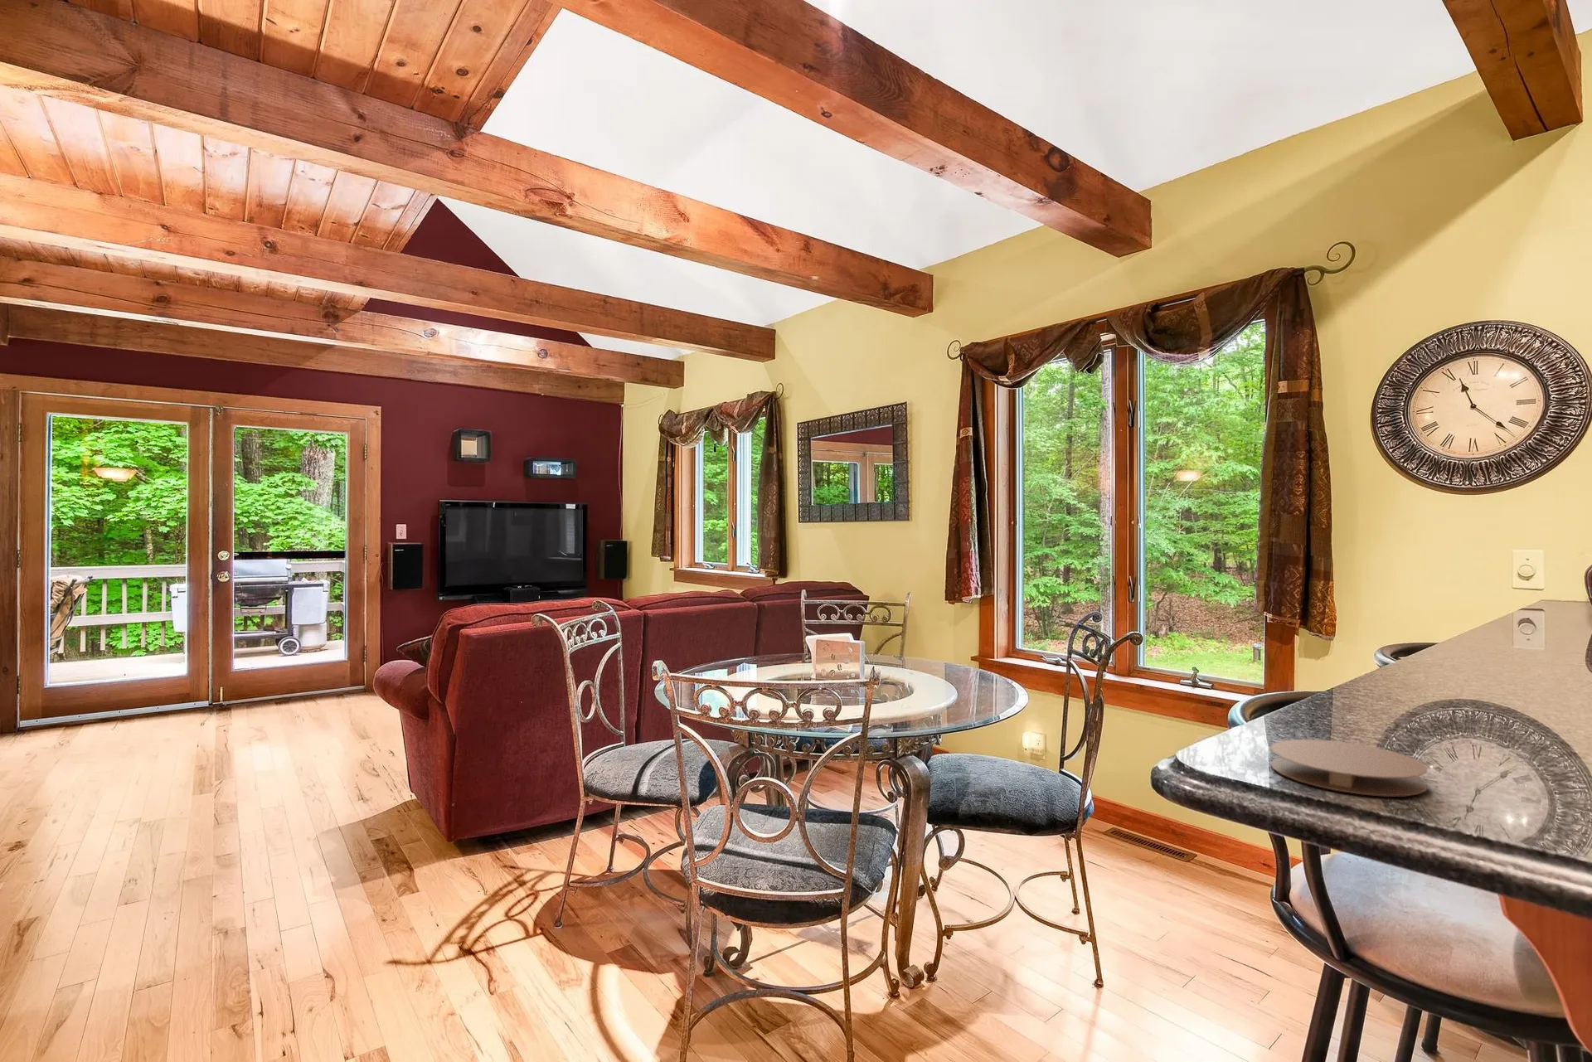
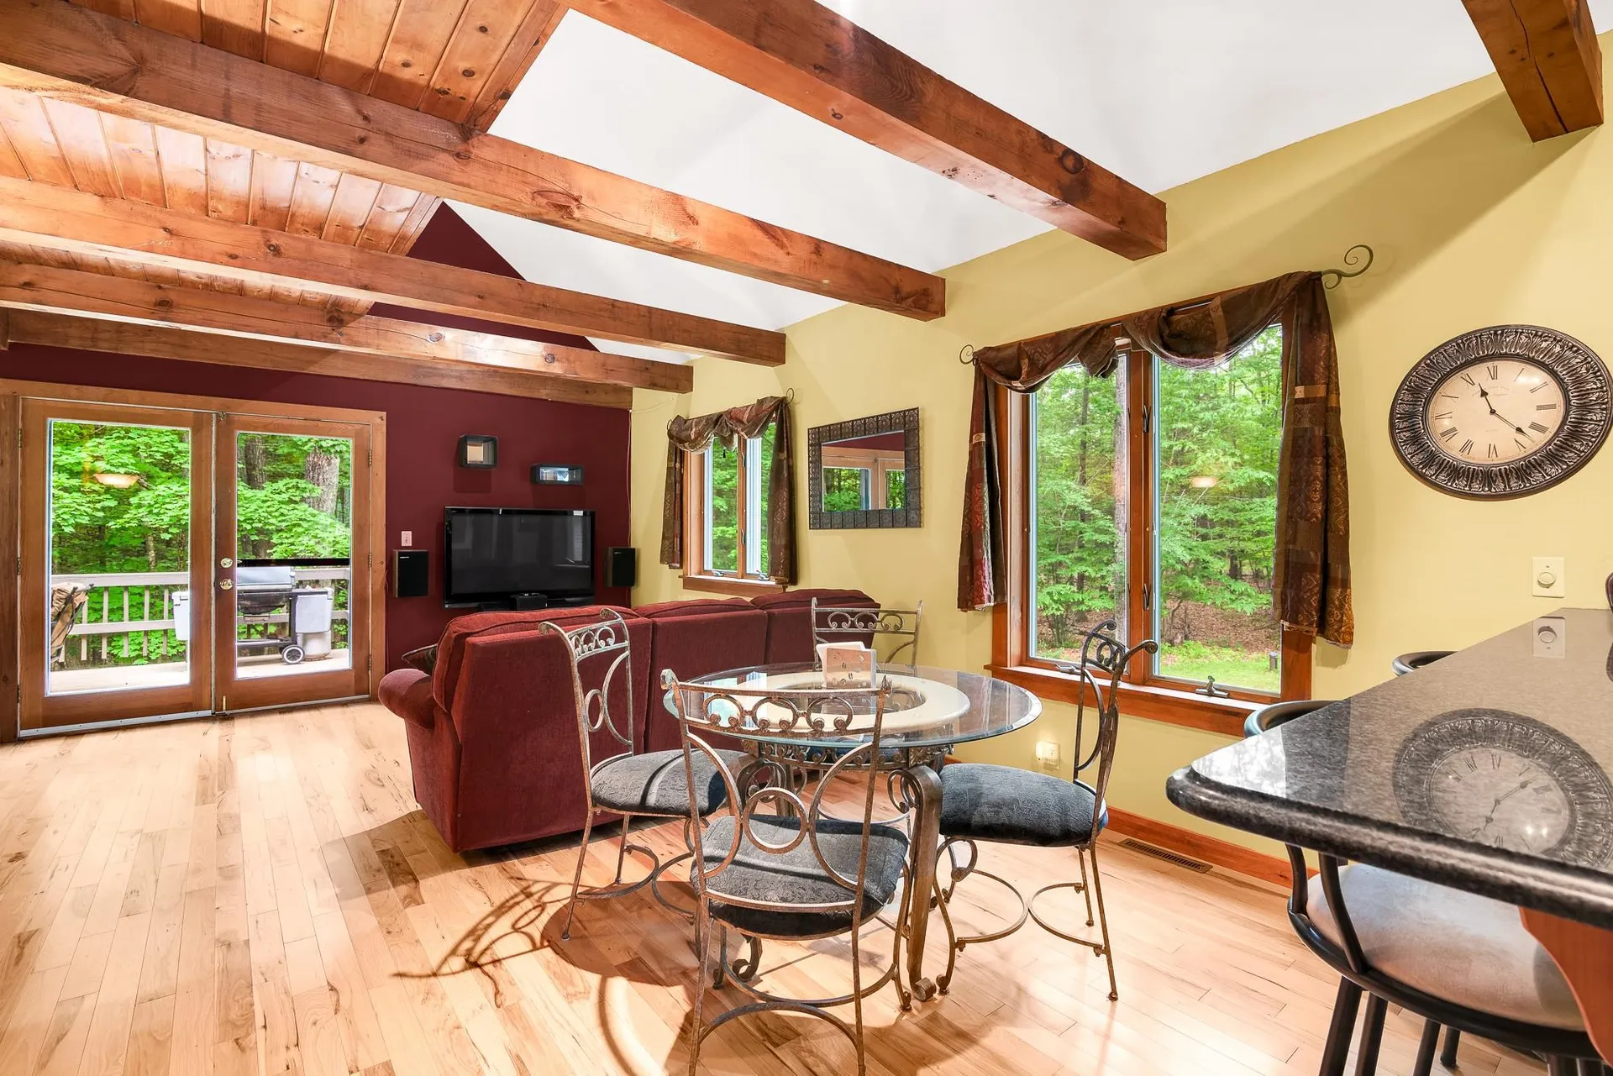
- coaster [1270,738,1428,798]
